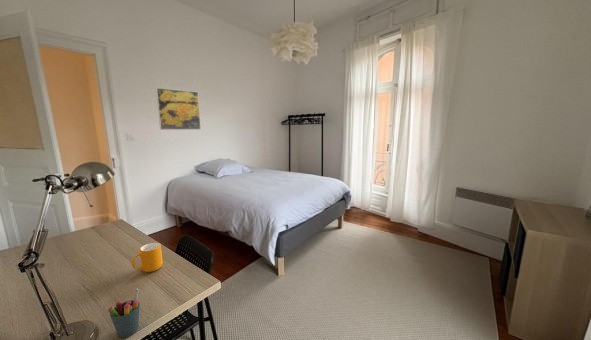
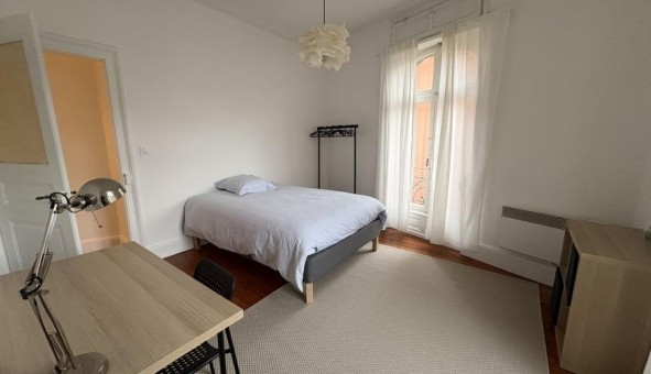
- mug [131,242,164,273]
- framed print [155,87,202,131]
- pen holder [107,288,141,339]
